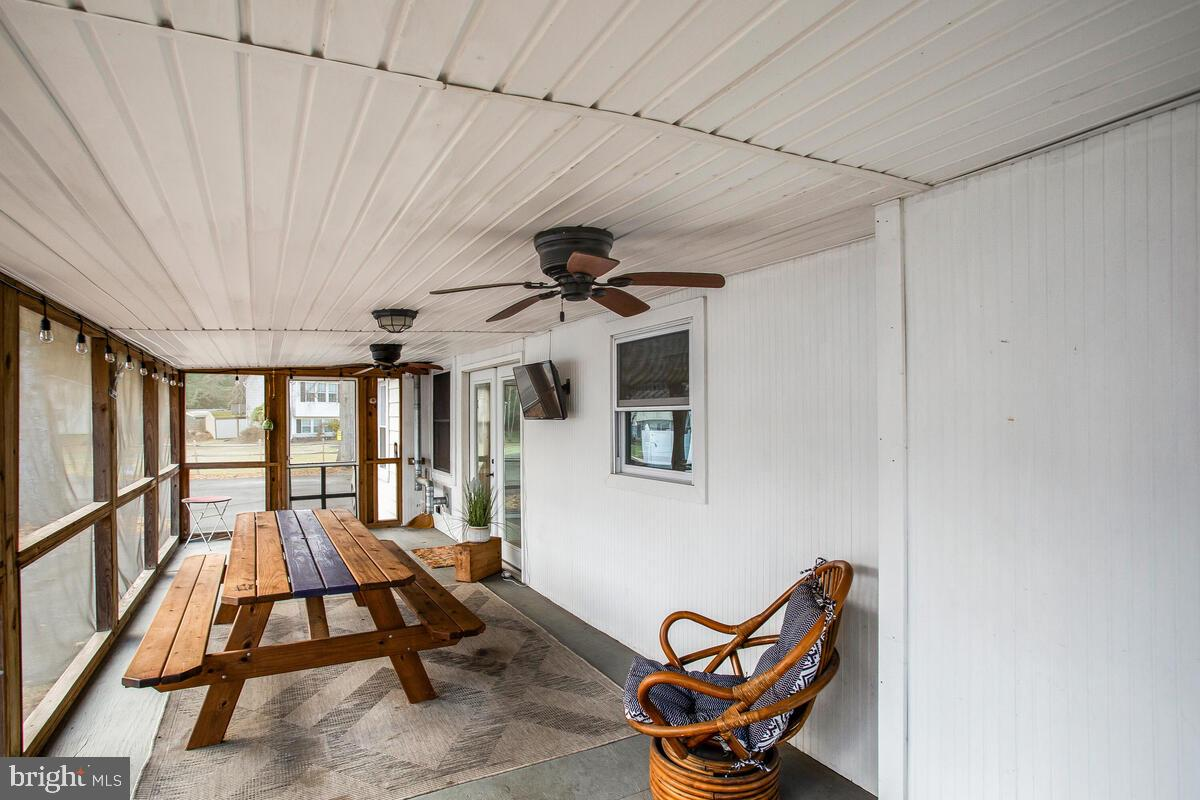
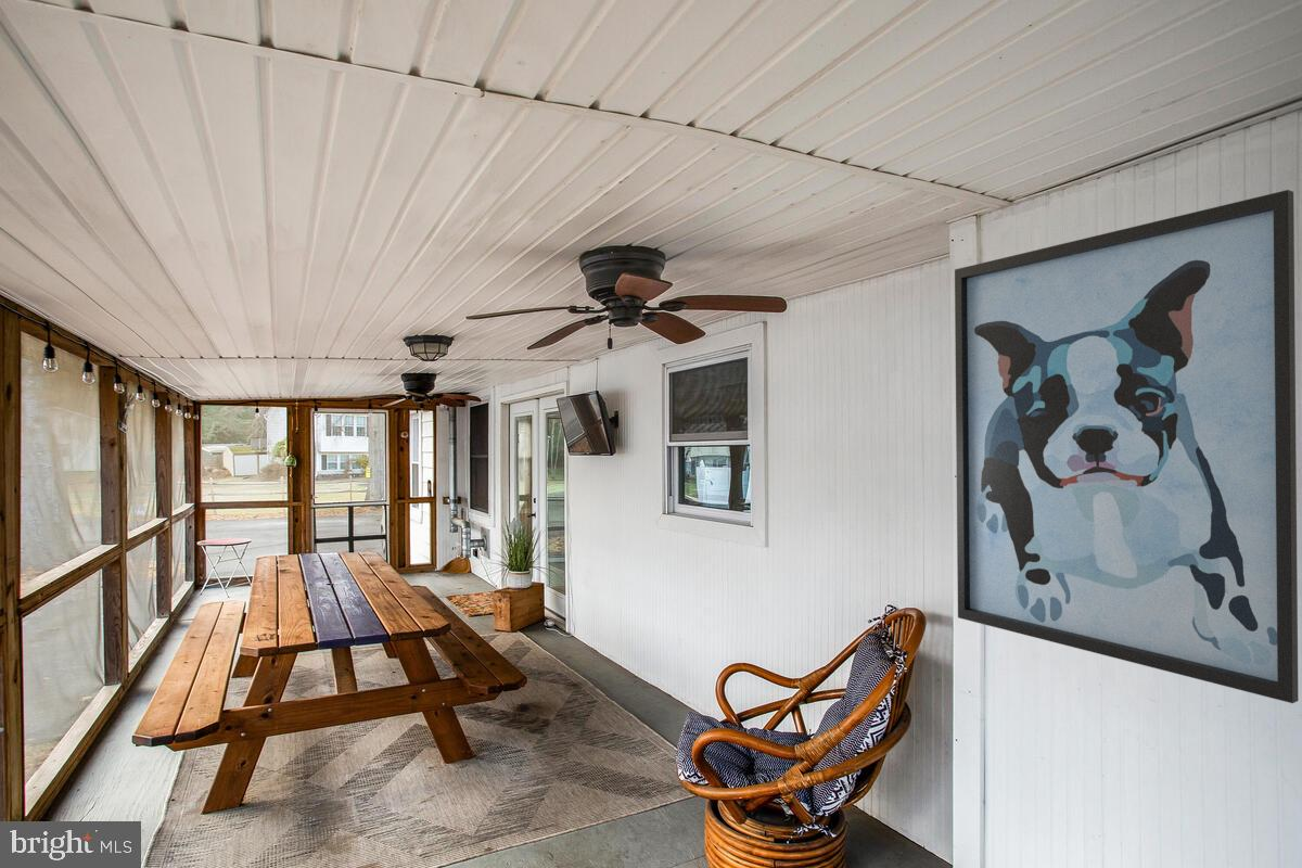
+ wall art [954,189,1300,704]
